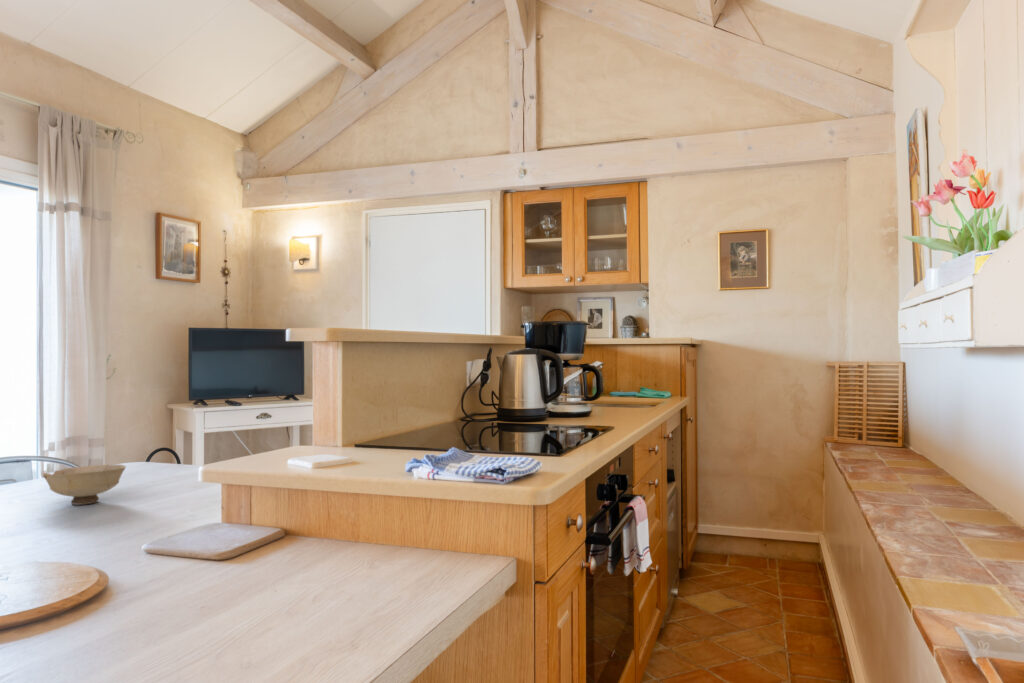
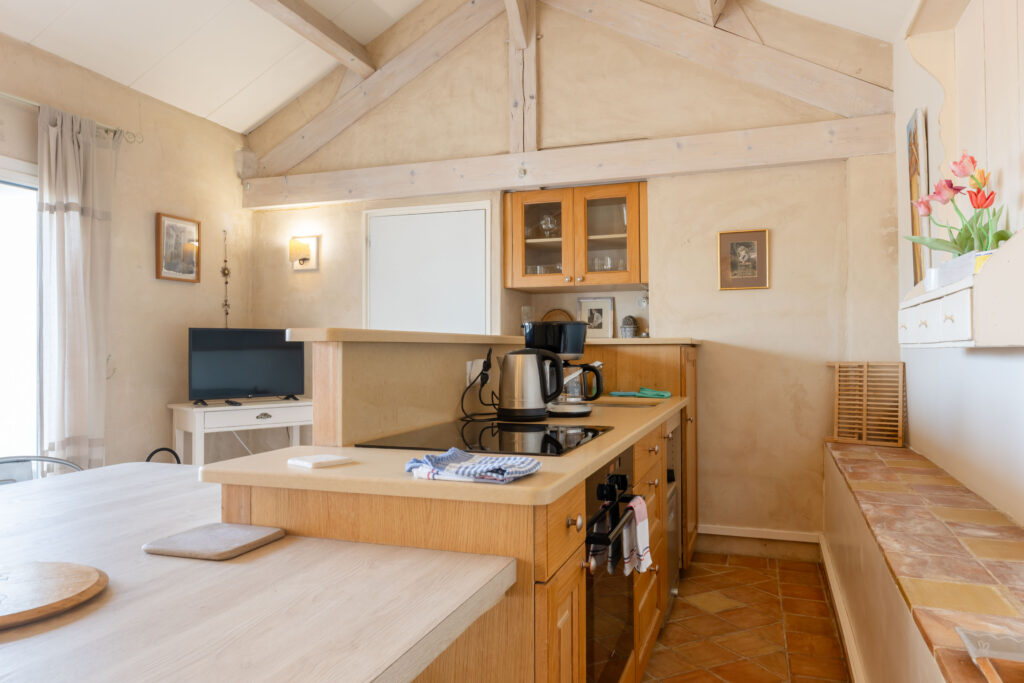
- bowl [42,464,127,506]
